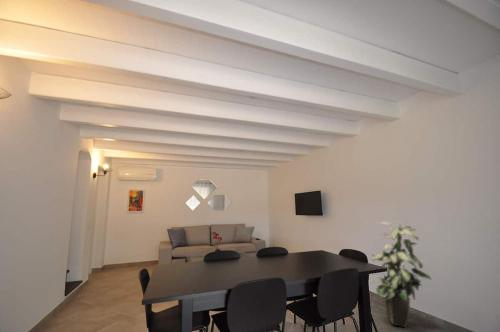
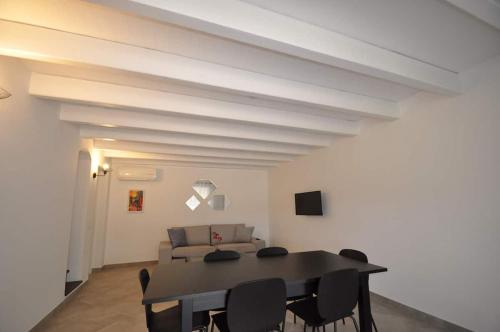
- indoor plant [370,221,432,328]
